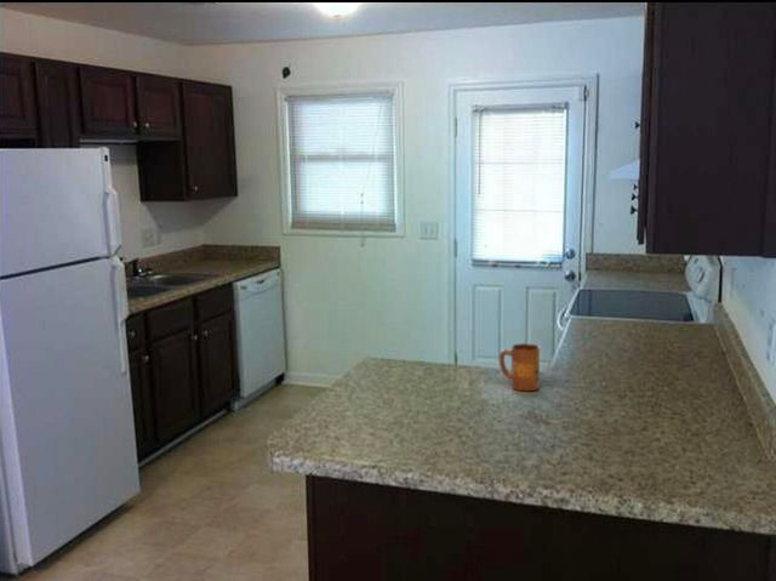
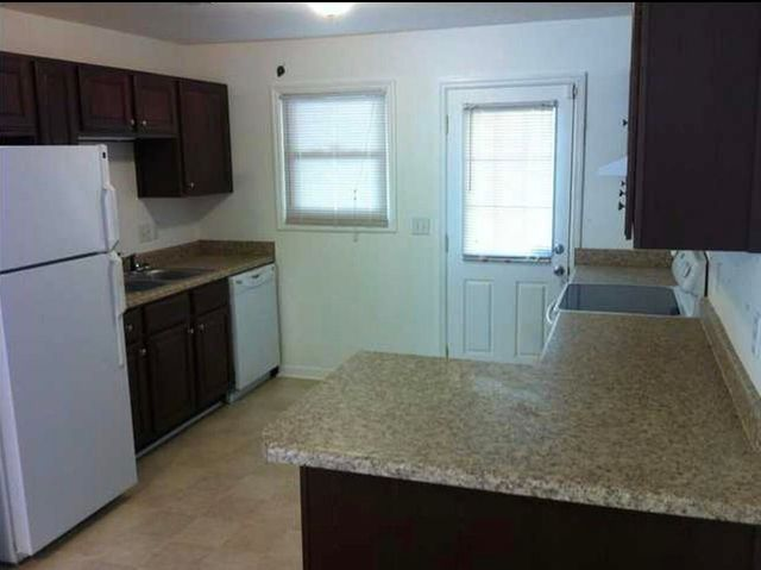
- mug [498,342,541,392]
